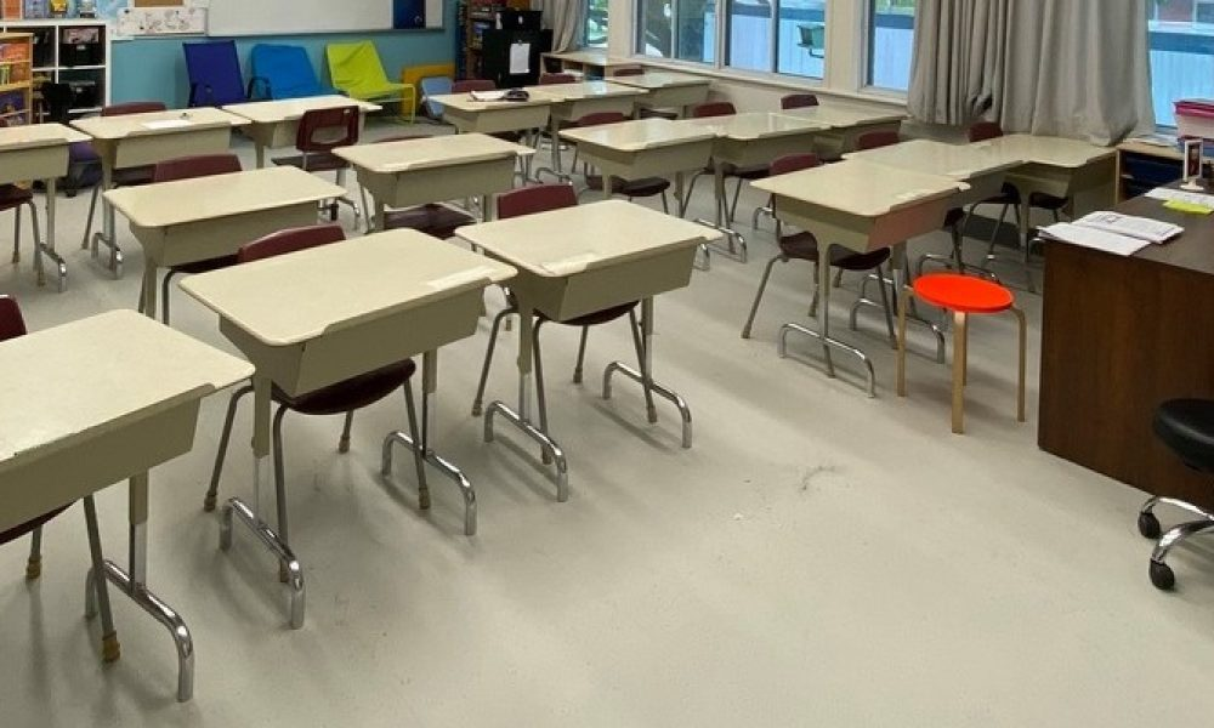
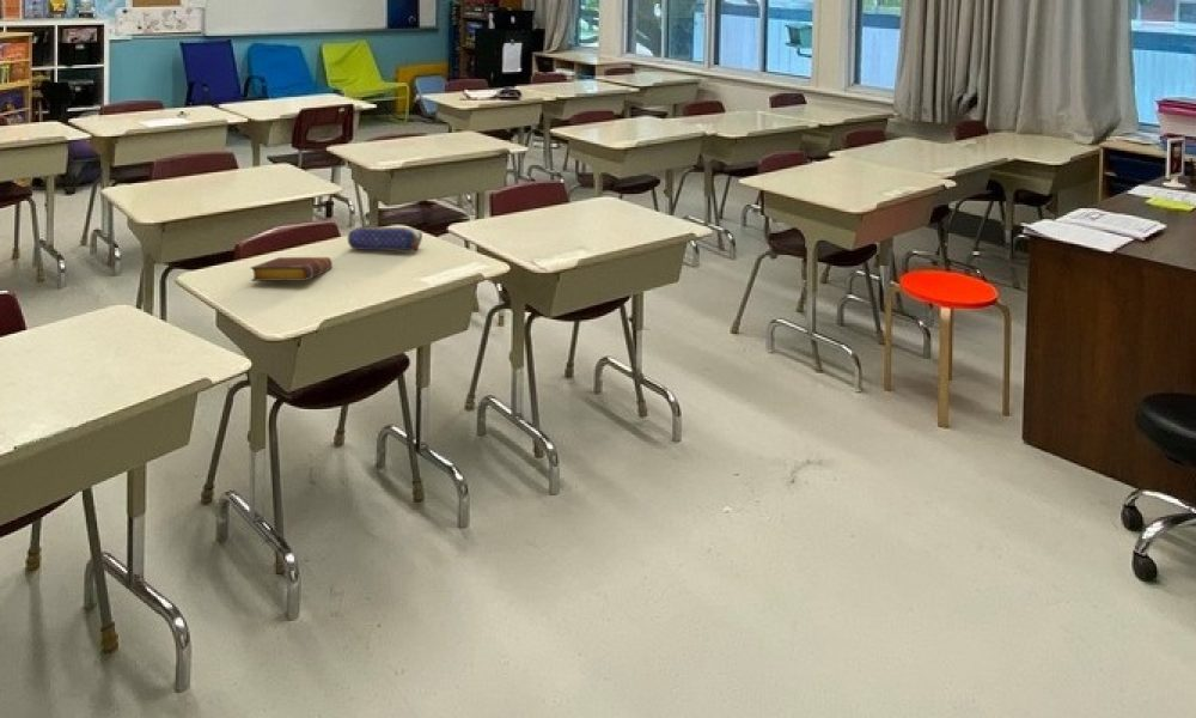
+ book [249,256,334,282]
+ pencil case [347,225,423,251]
